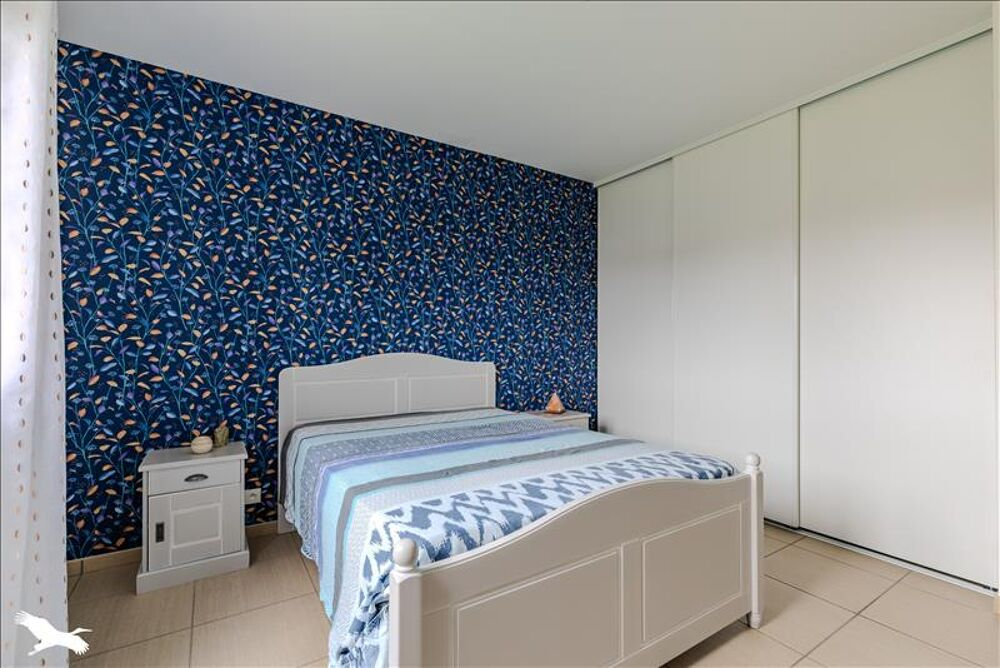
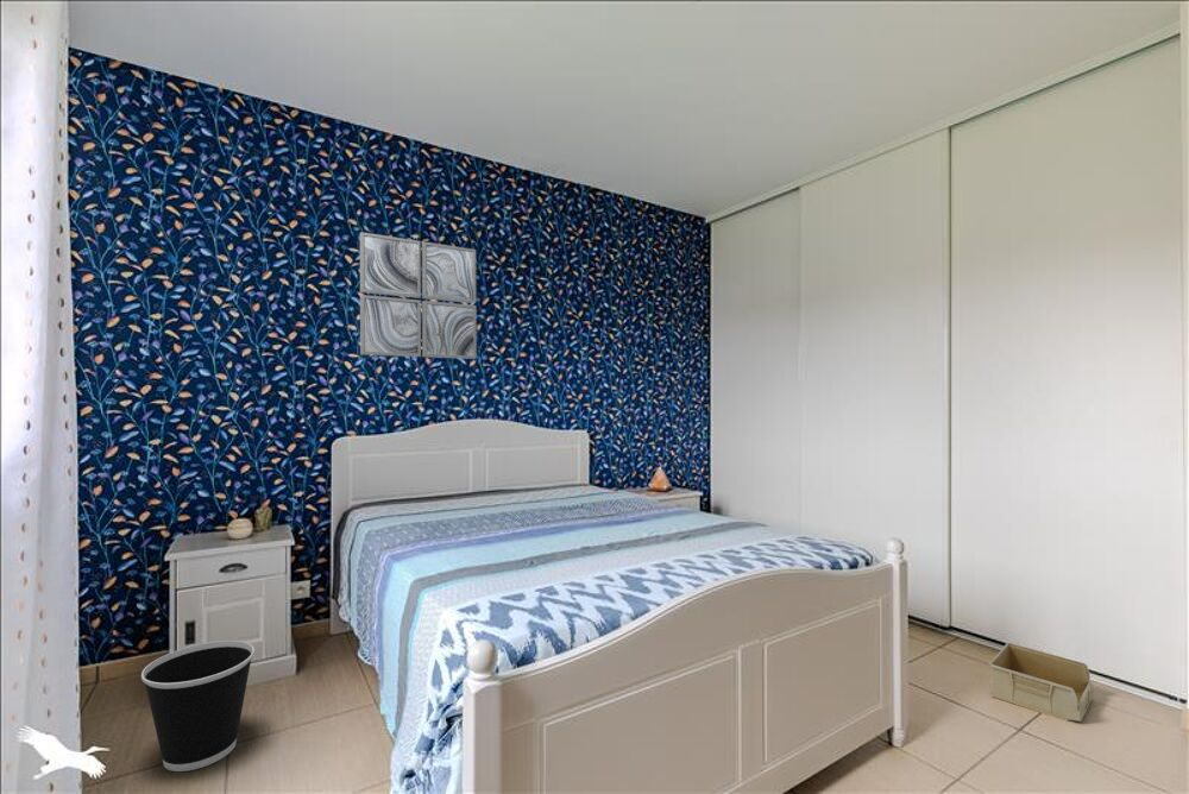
+ wall art [359,232,478,360]
+ wastebasket [140,639,256,773]
+ storage bin [988,642,1094,723]
